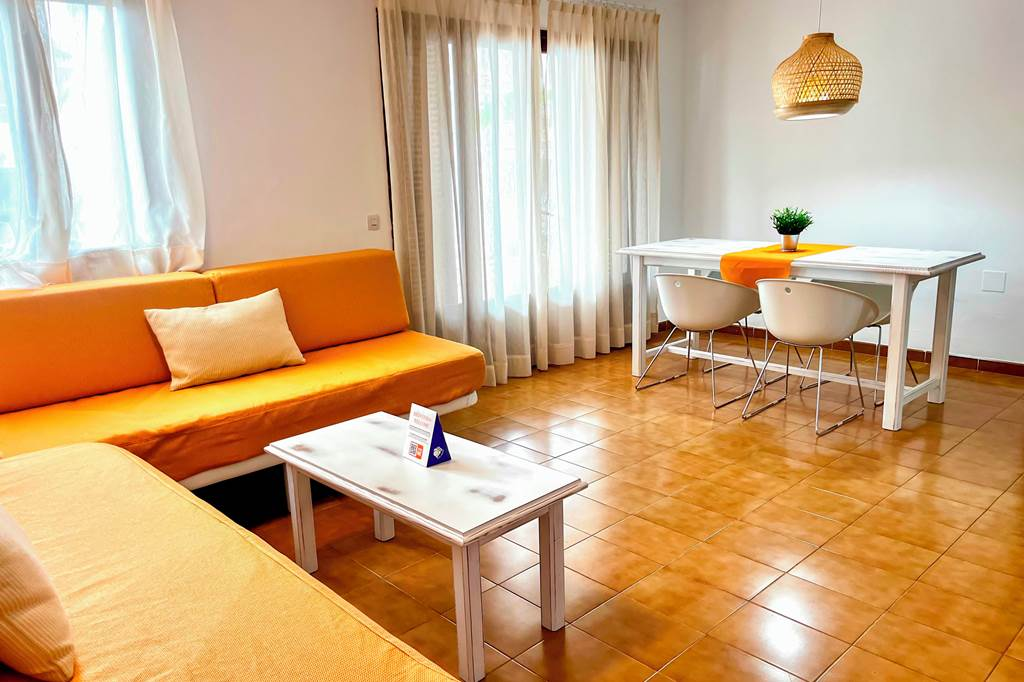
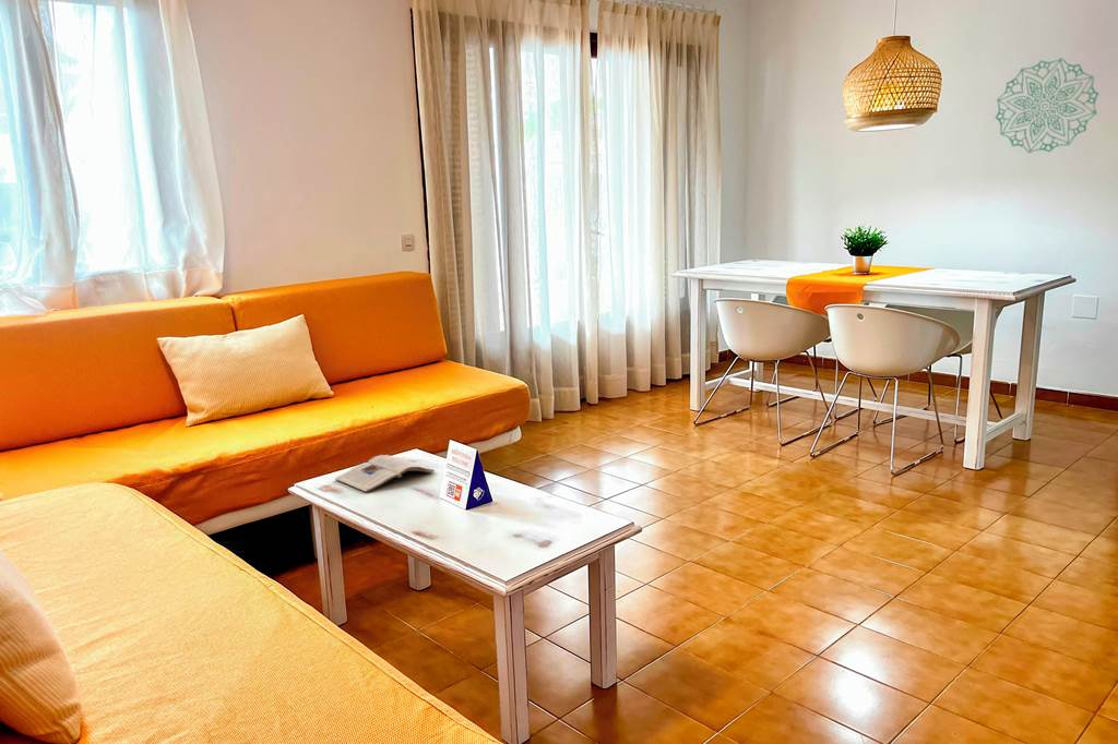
+ magazine [333,454,436,493]
+ wall decoration [995,57,1099,154]
